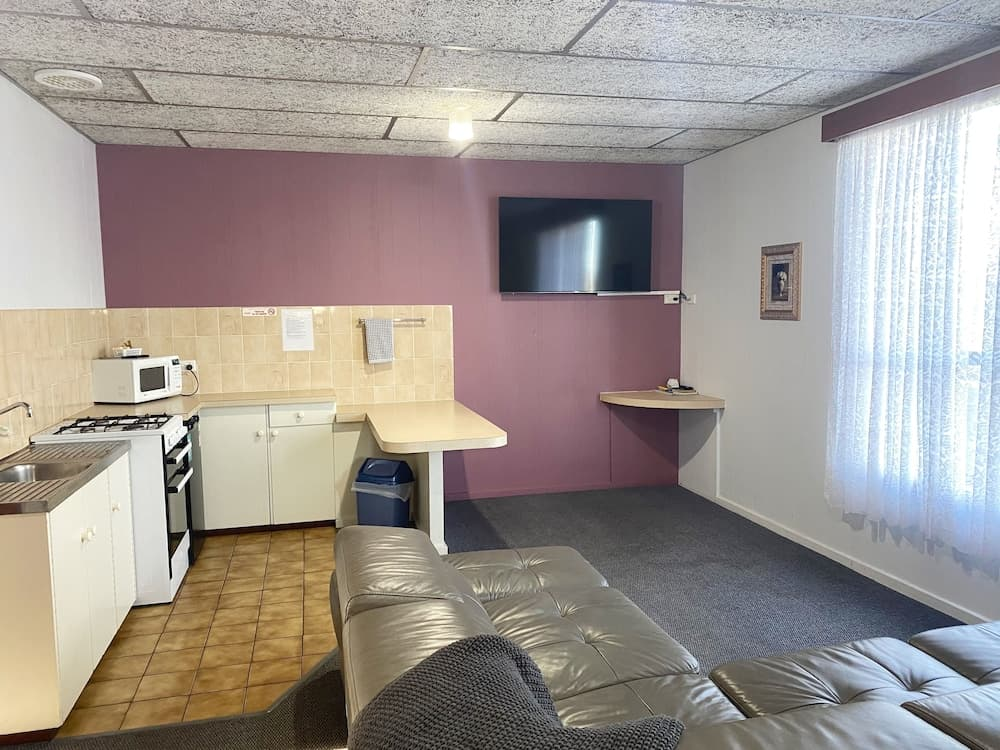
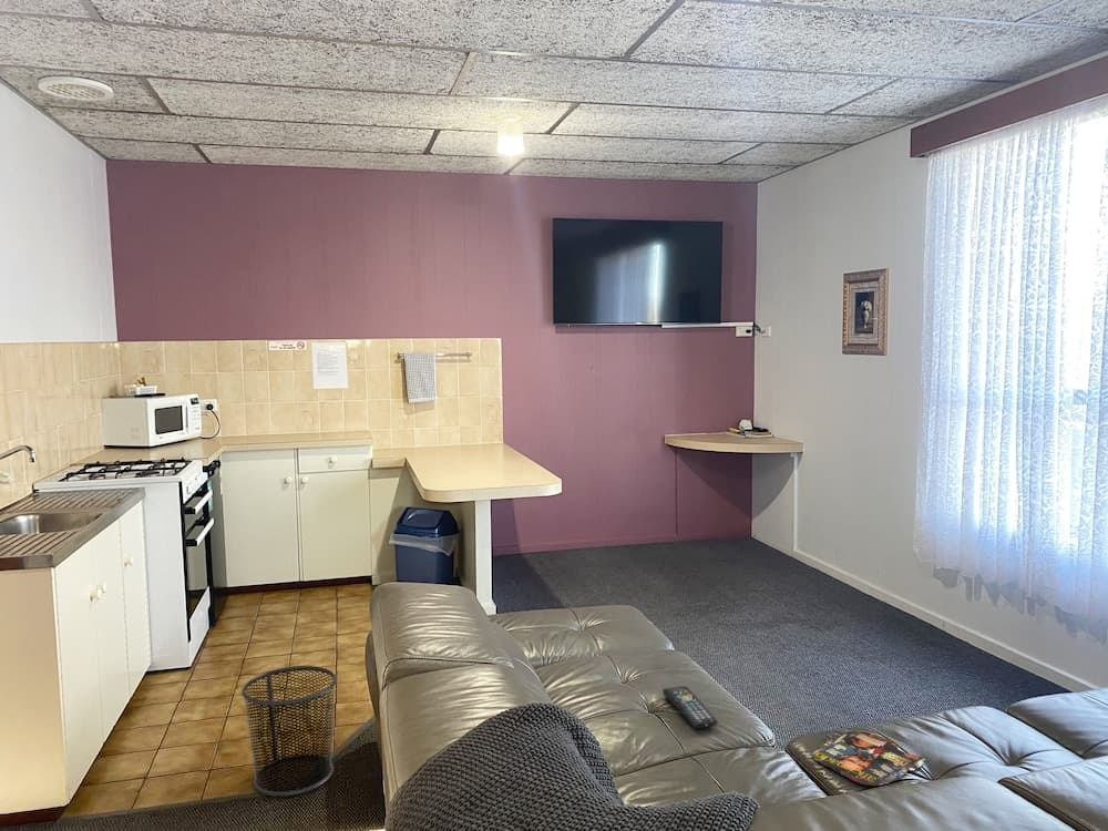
+ waste bin [240,665,338,797]
+ remote control [661,685,719,729]
+ magazine [811,730,926,787]
